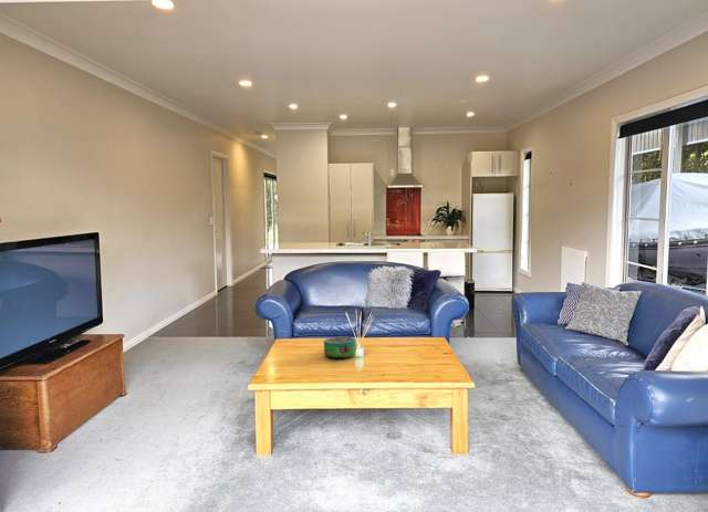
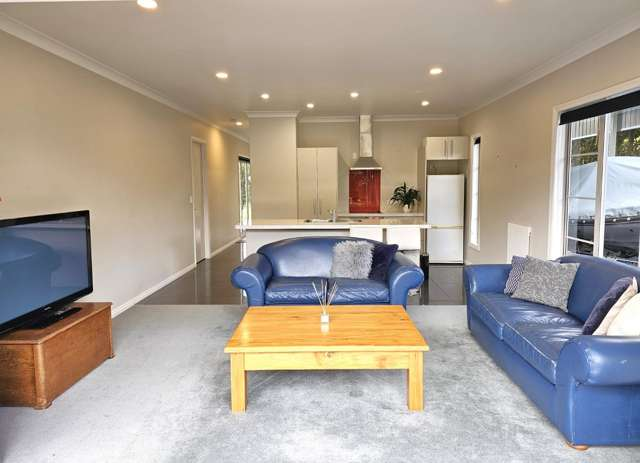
- decorative bowl [323,336,357,359]
